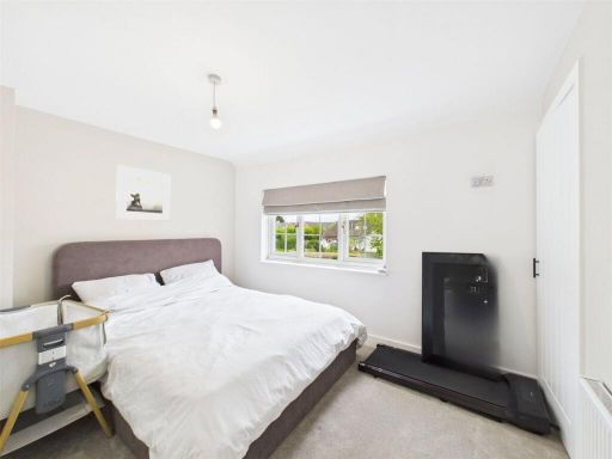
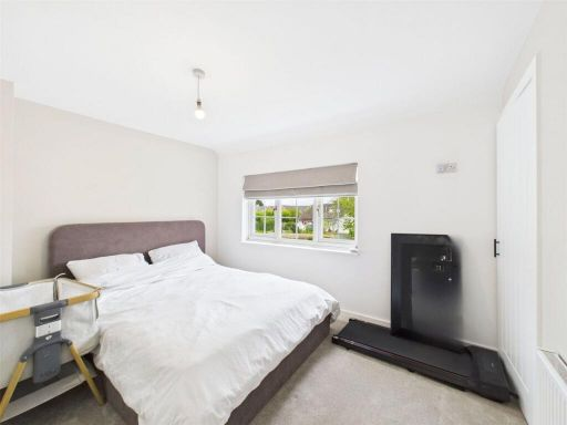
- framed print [115,164,171,222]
